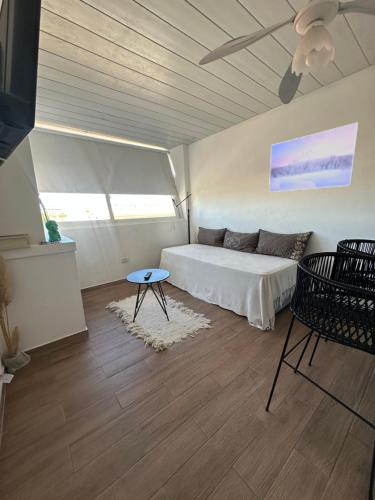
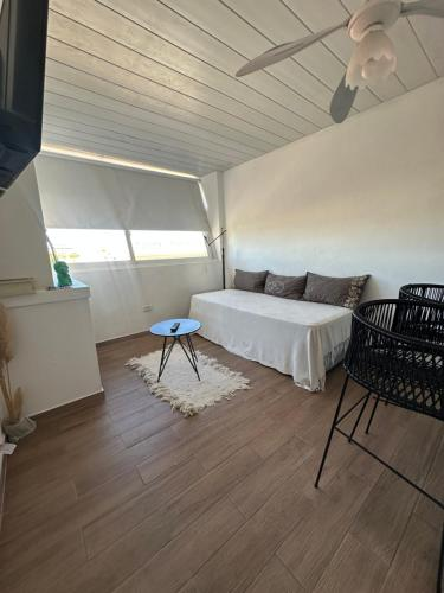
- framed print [268,121,360,193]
